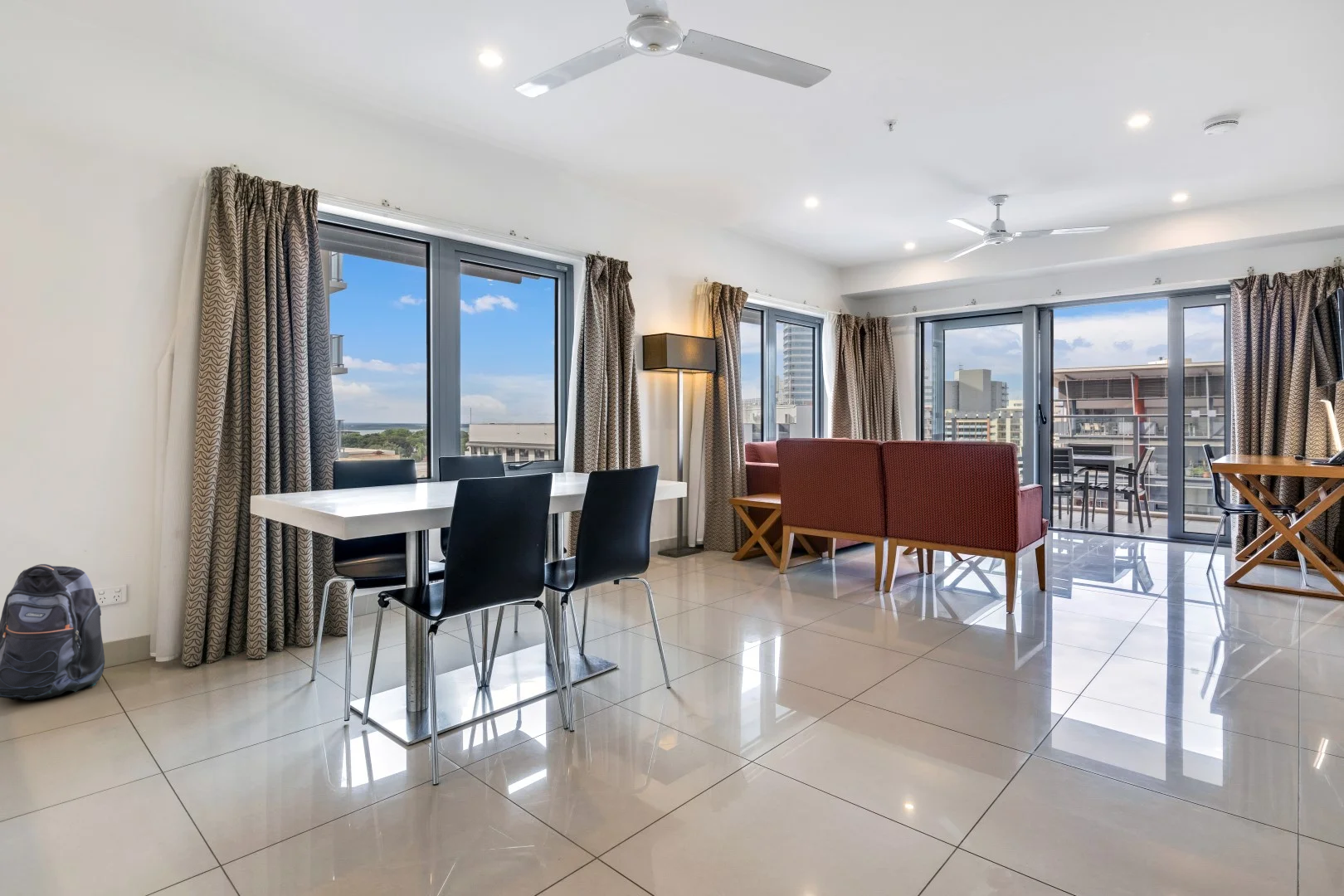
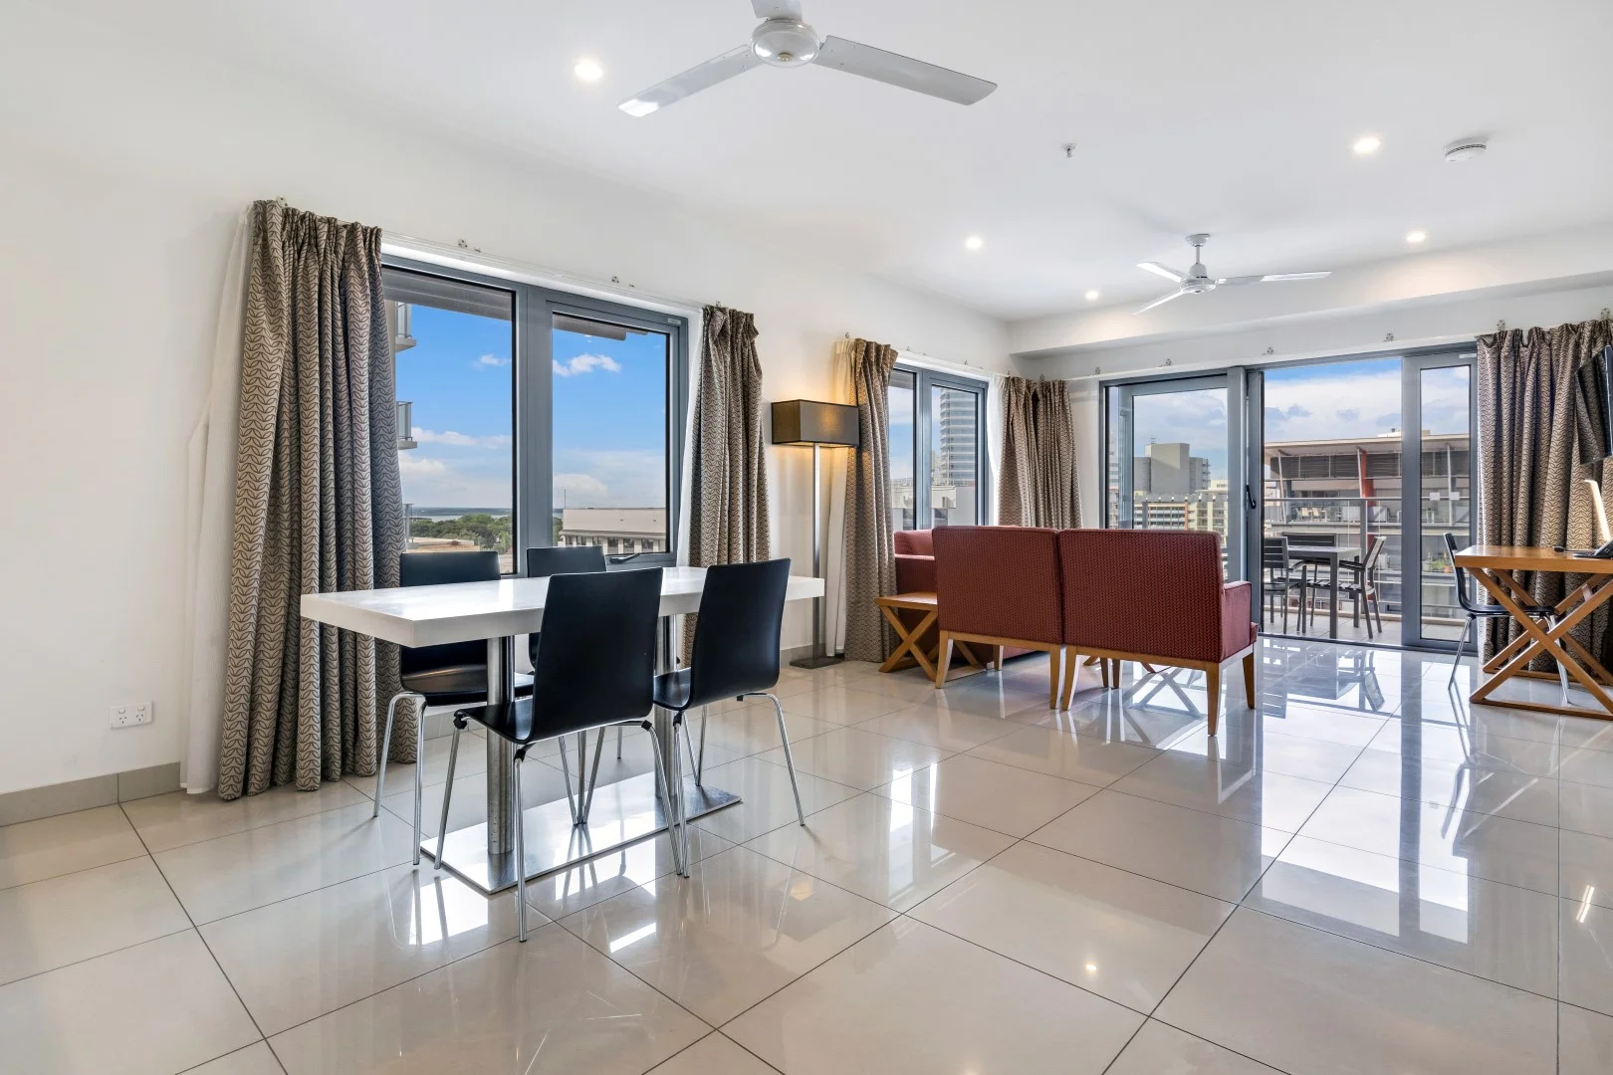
- backpack [0,563,105,701]
